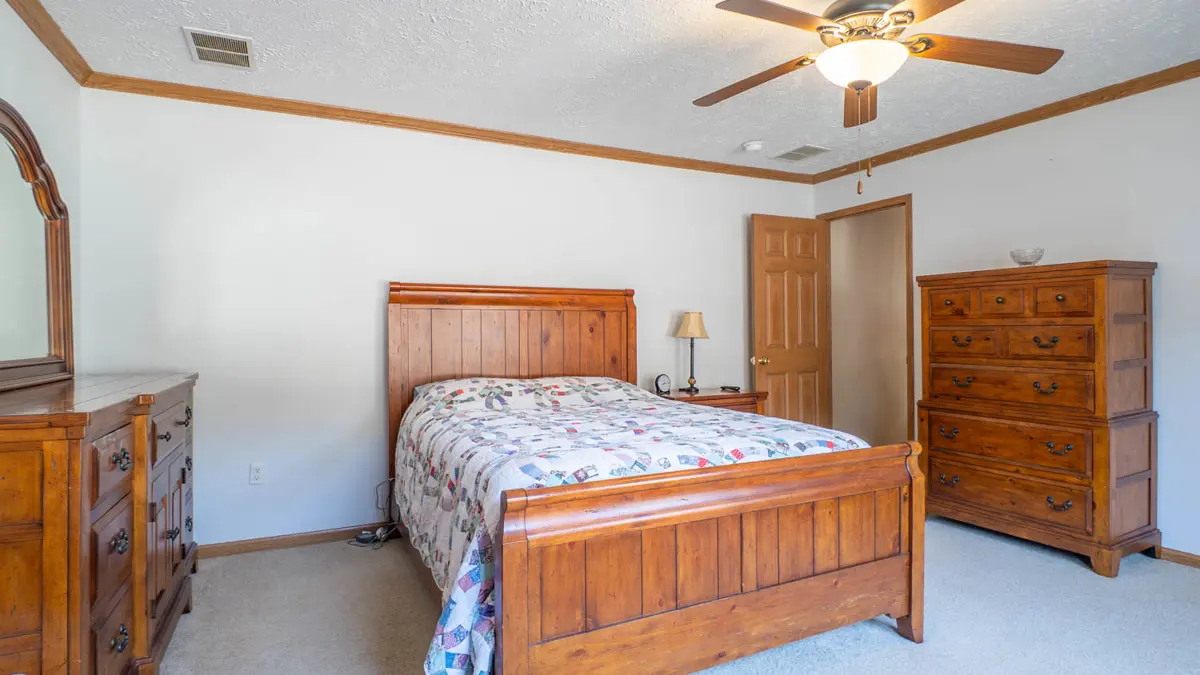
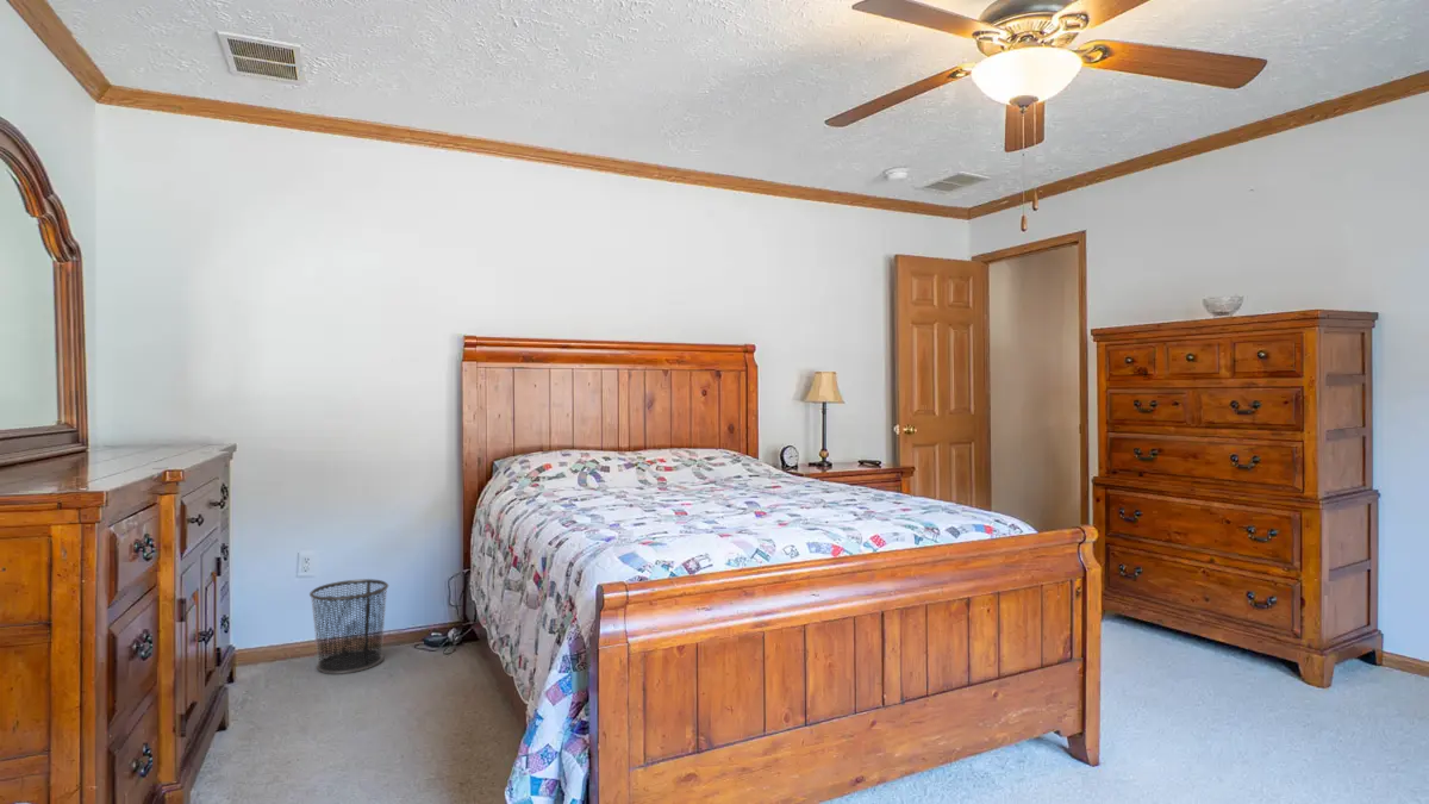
+ waste bin [308,578,389,675]
